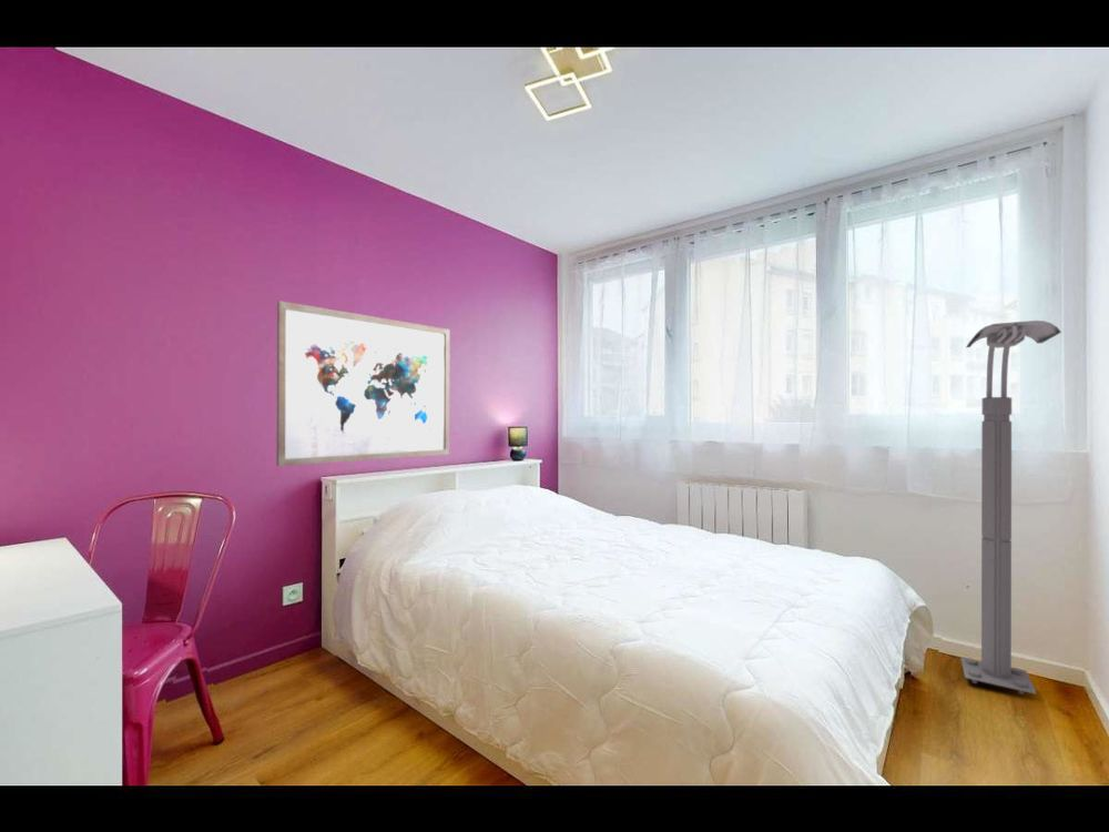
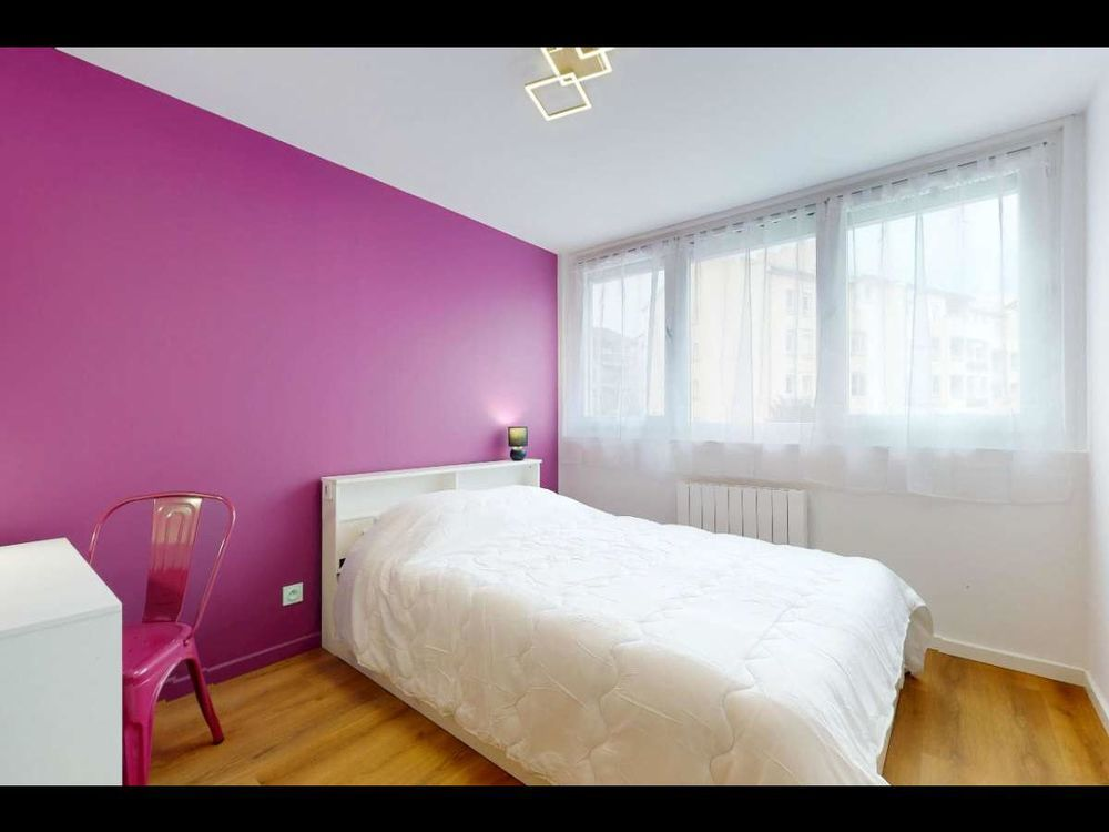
- floor lamp [959,319,1062,696]
- wall art [276,300,451,467]
